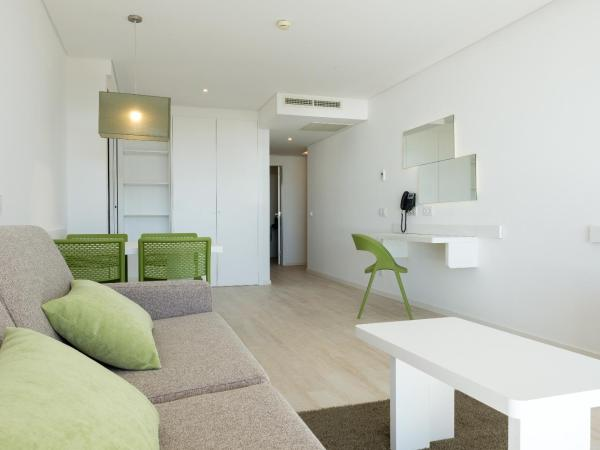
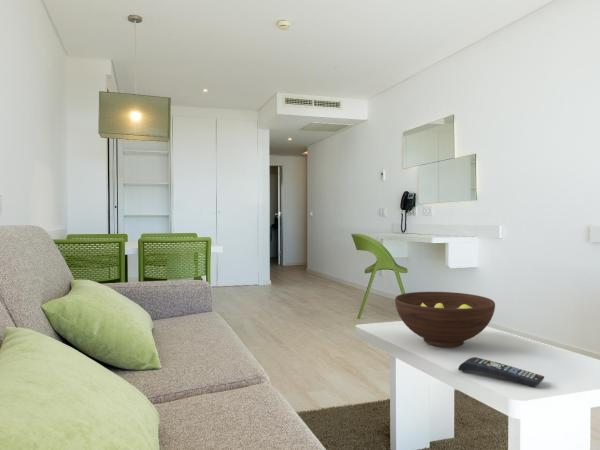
+ remote control [457,356,545,388]
+ fruit bowl [394,291,496,348]
